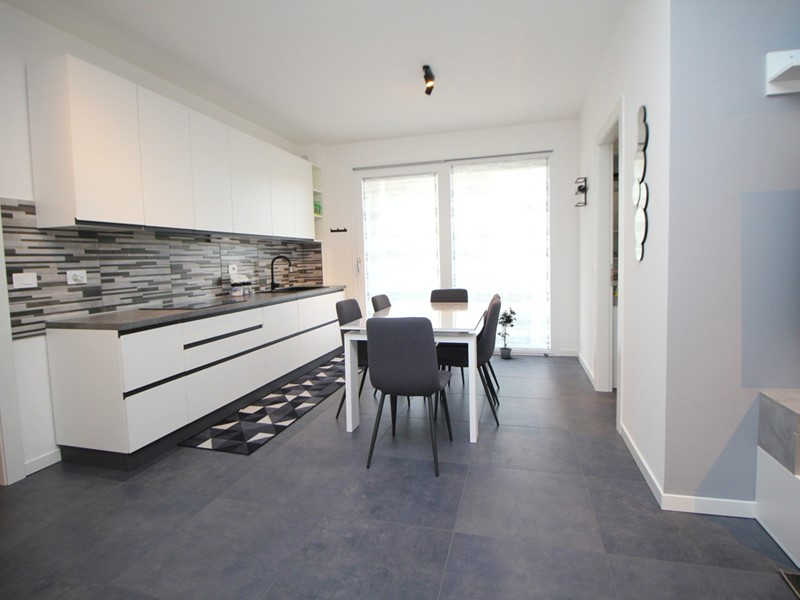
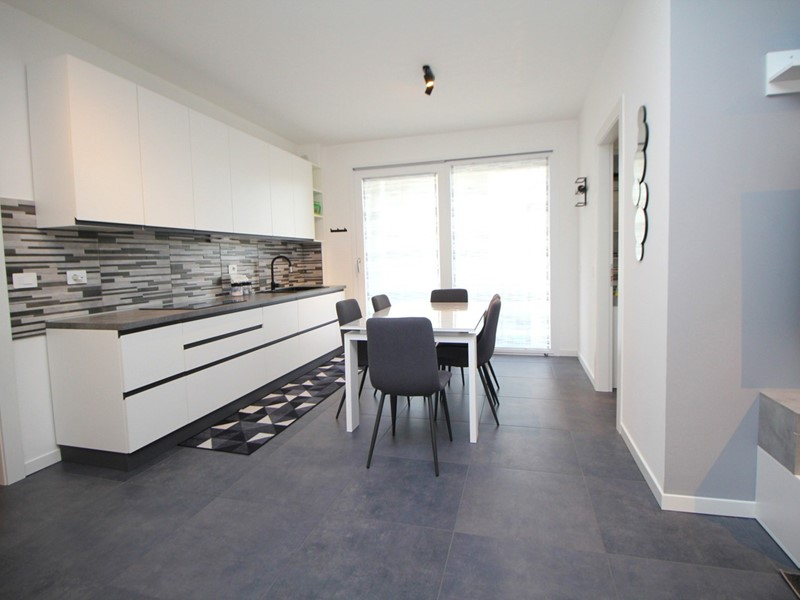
- potted plant [496,307,518,360]
